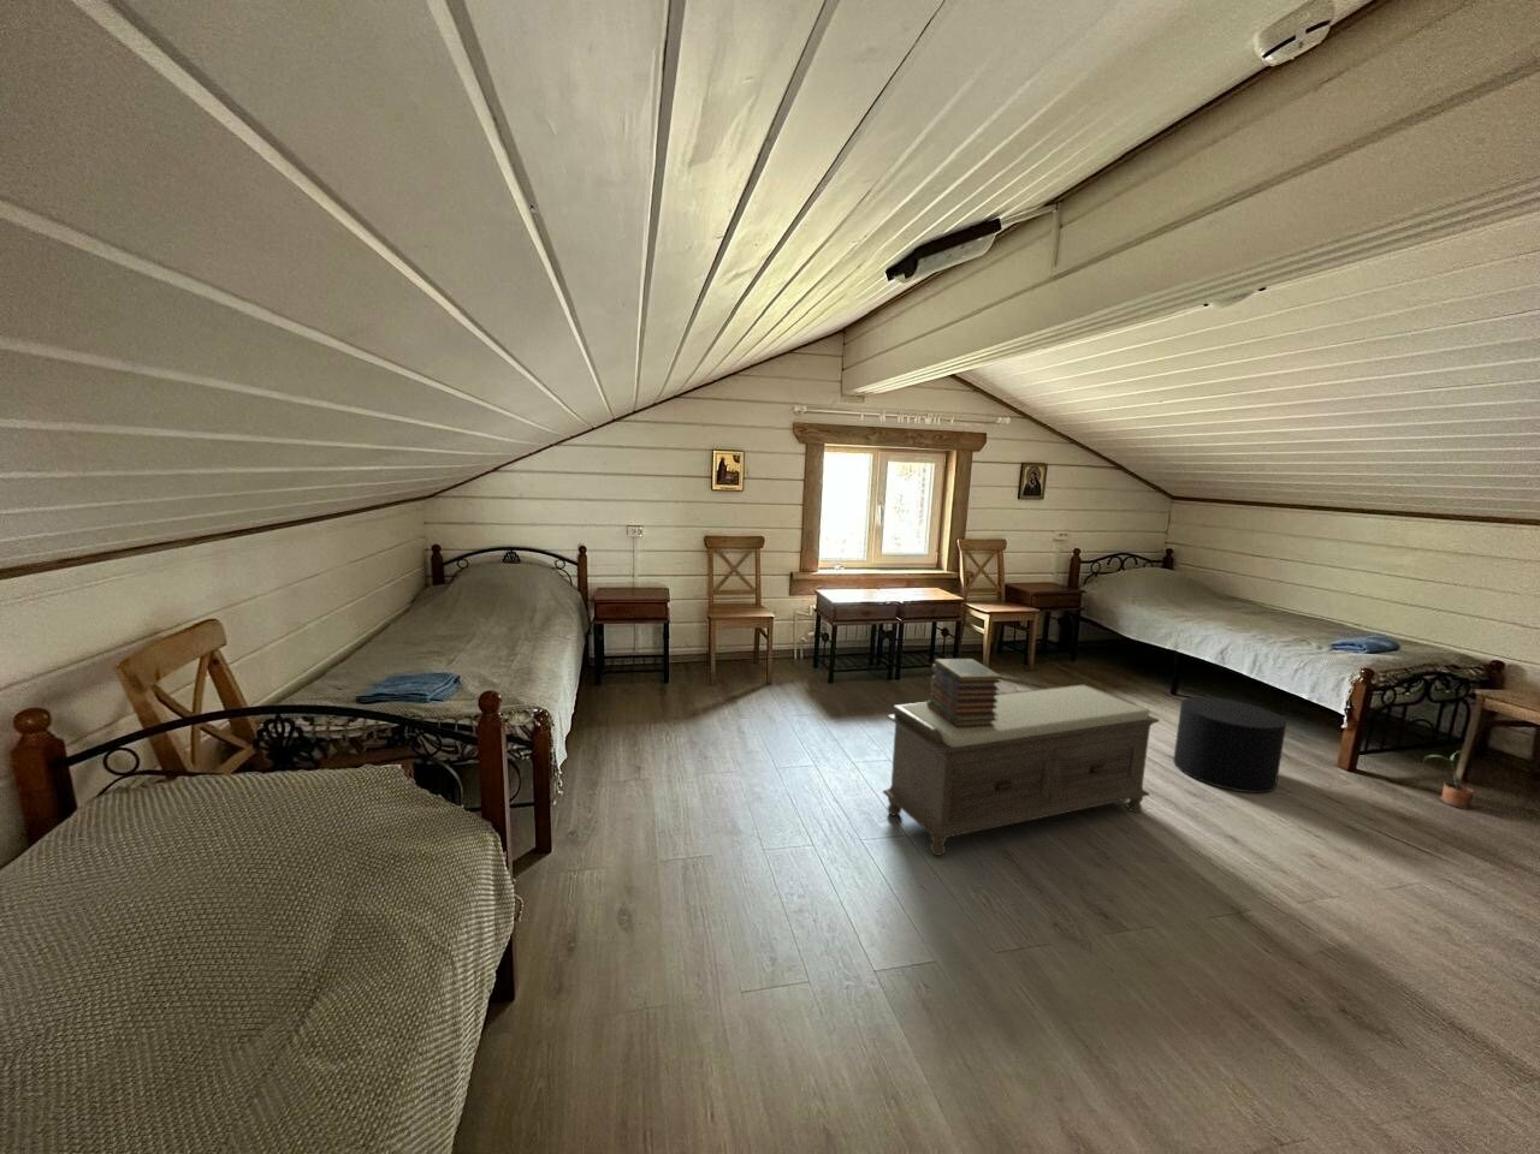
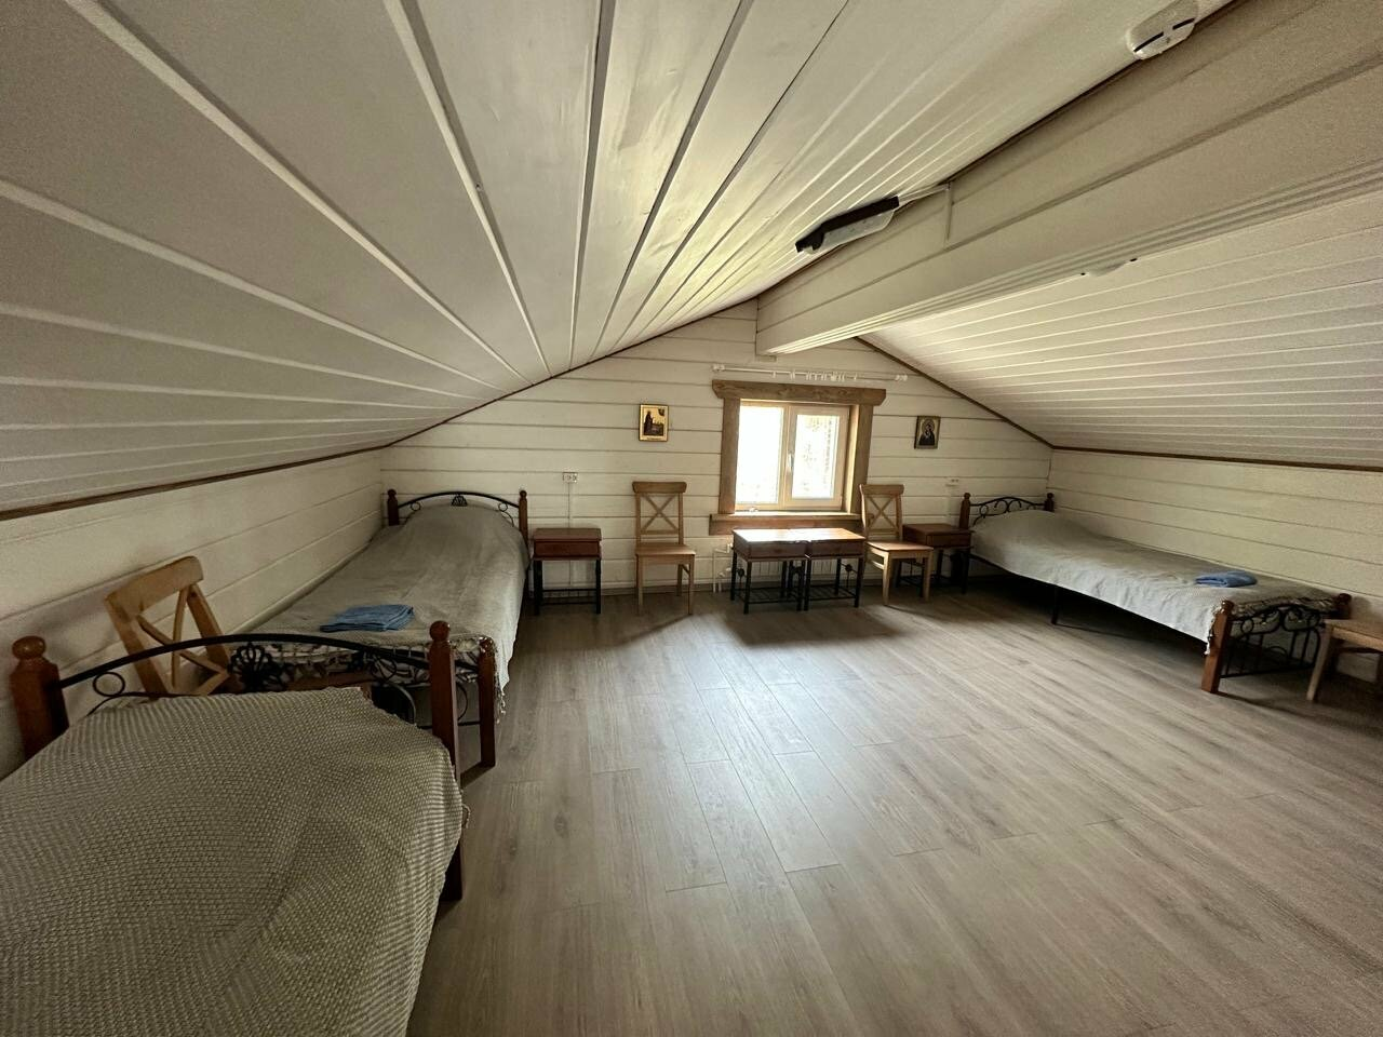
- bench [882,682,1160,857]
- potted plant [1422,749,1478,810]
- stool [1171,696,1288,794]
- book stack [926,657,1002,729]
